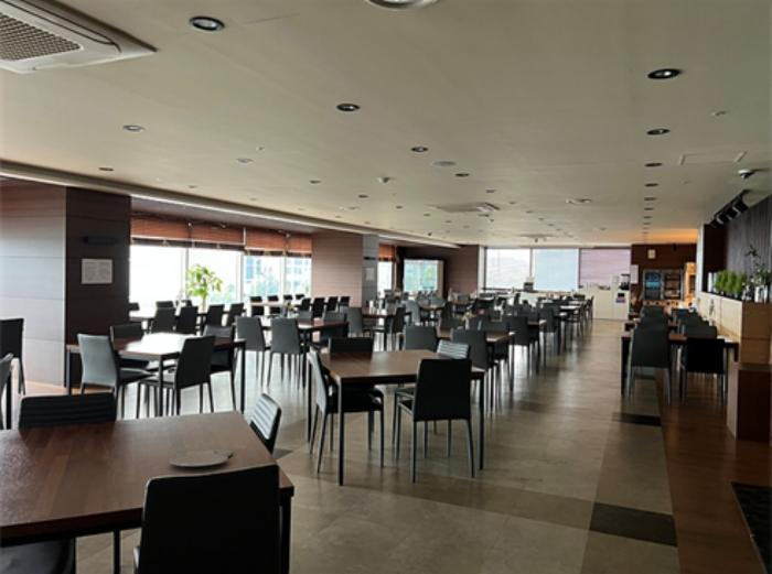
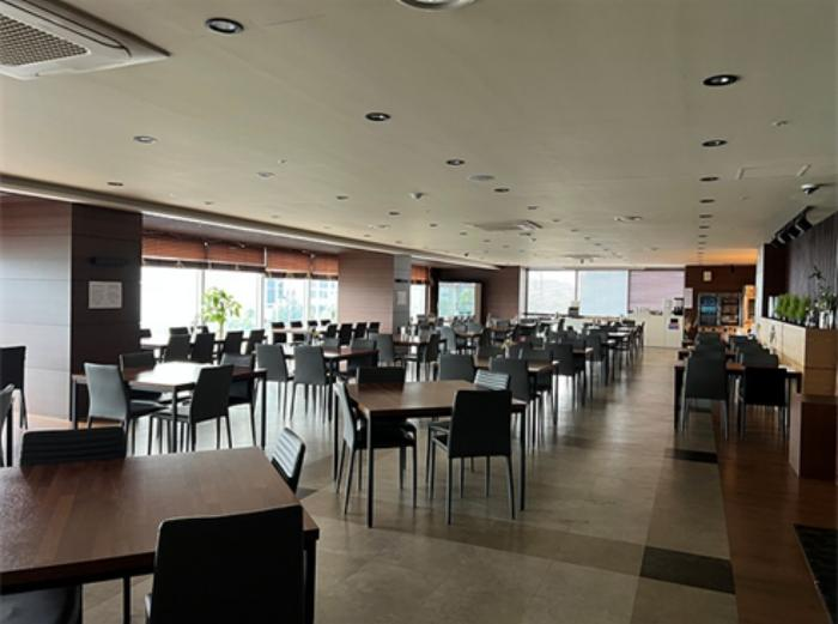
- paint palette [168,446,234,467]
